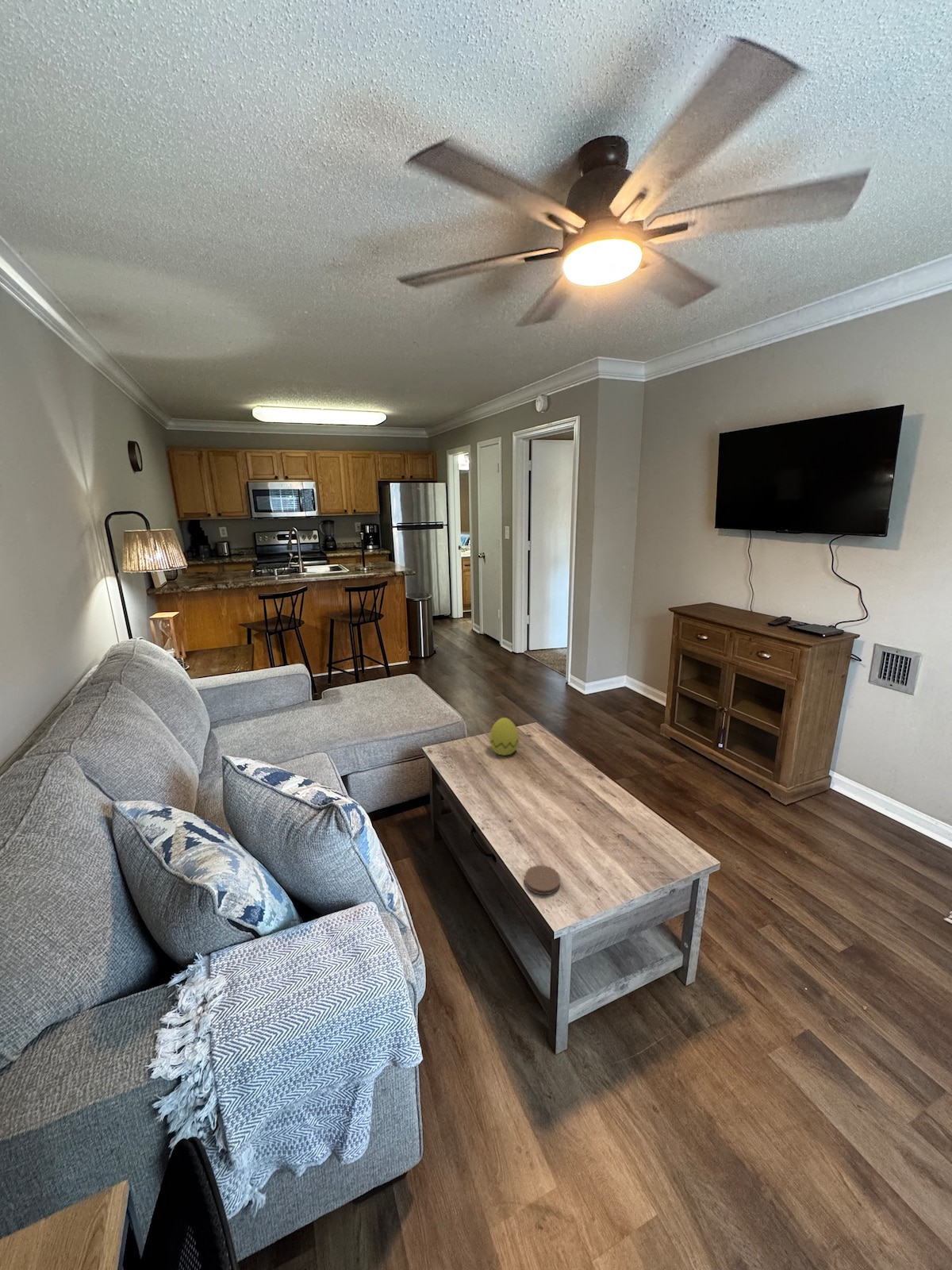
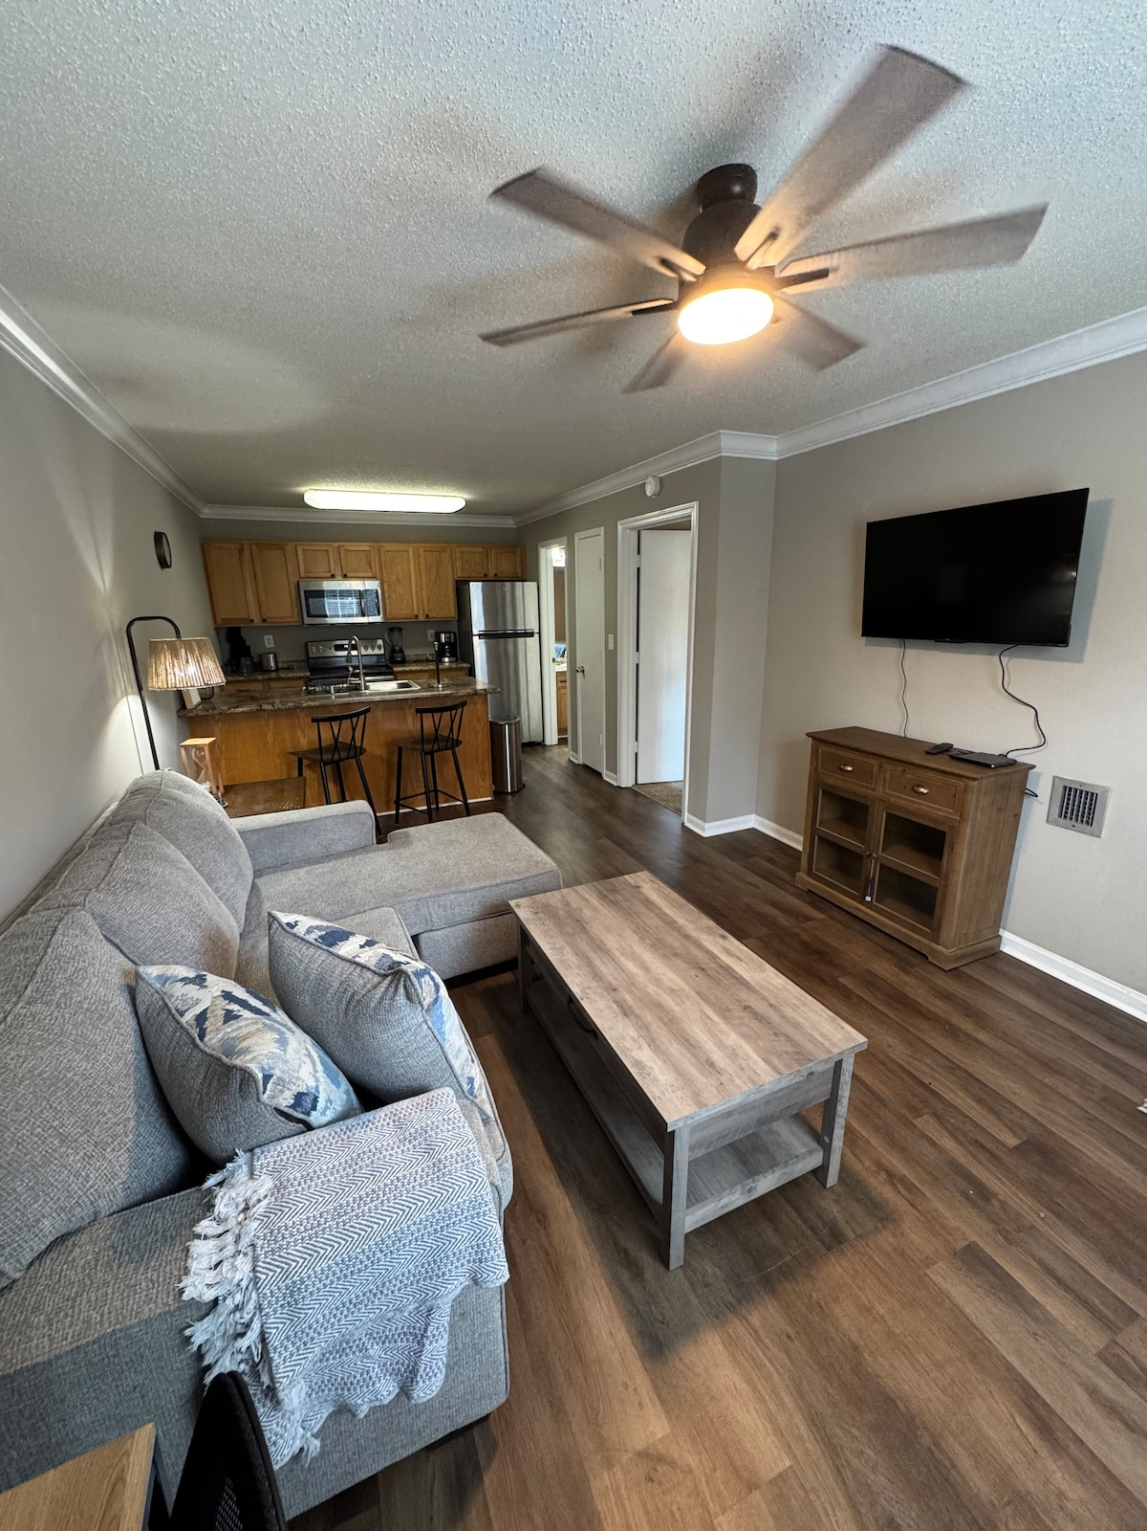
- decorative egg [489,717,520,756]
- coaster [524,864,561,895]
